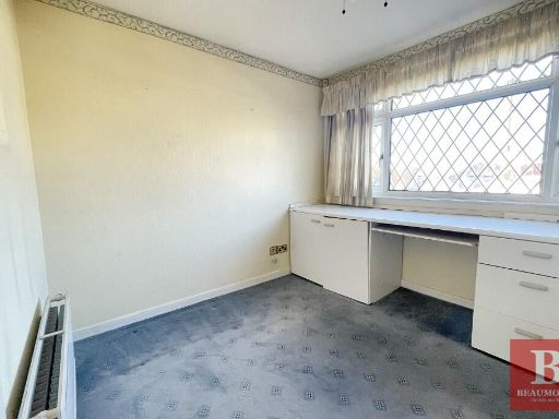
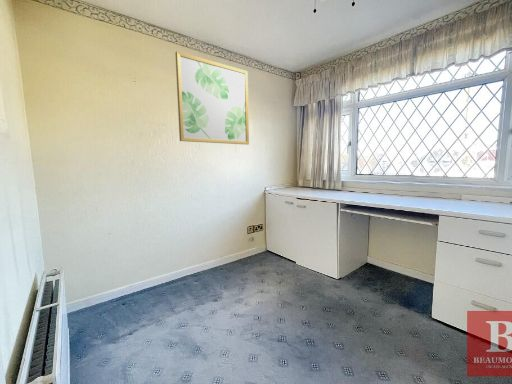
+ wall art [175,50,250,145]
